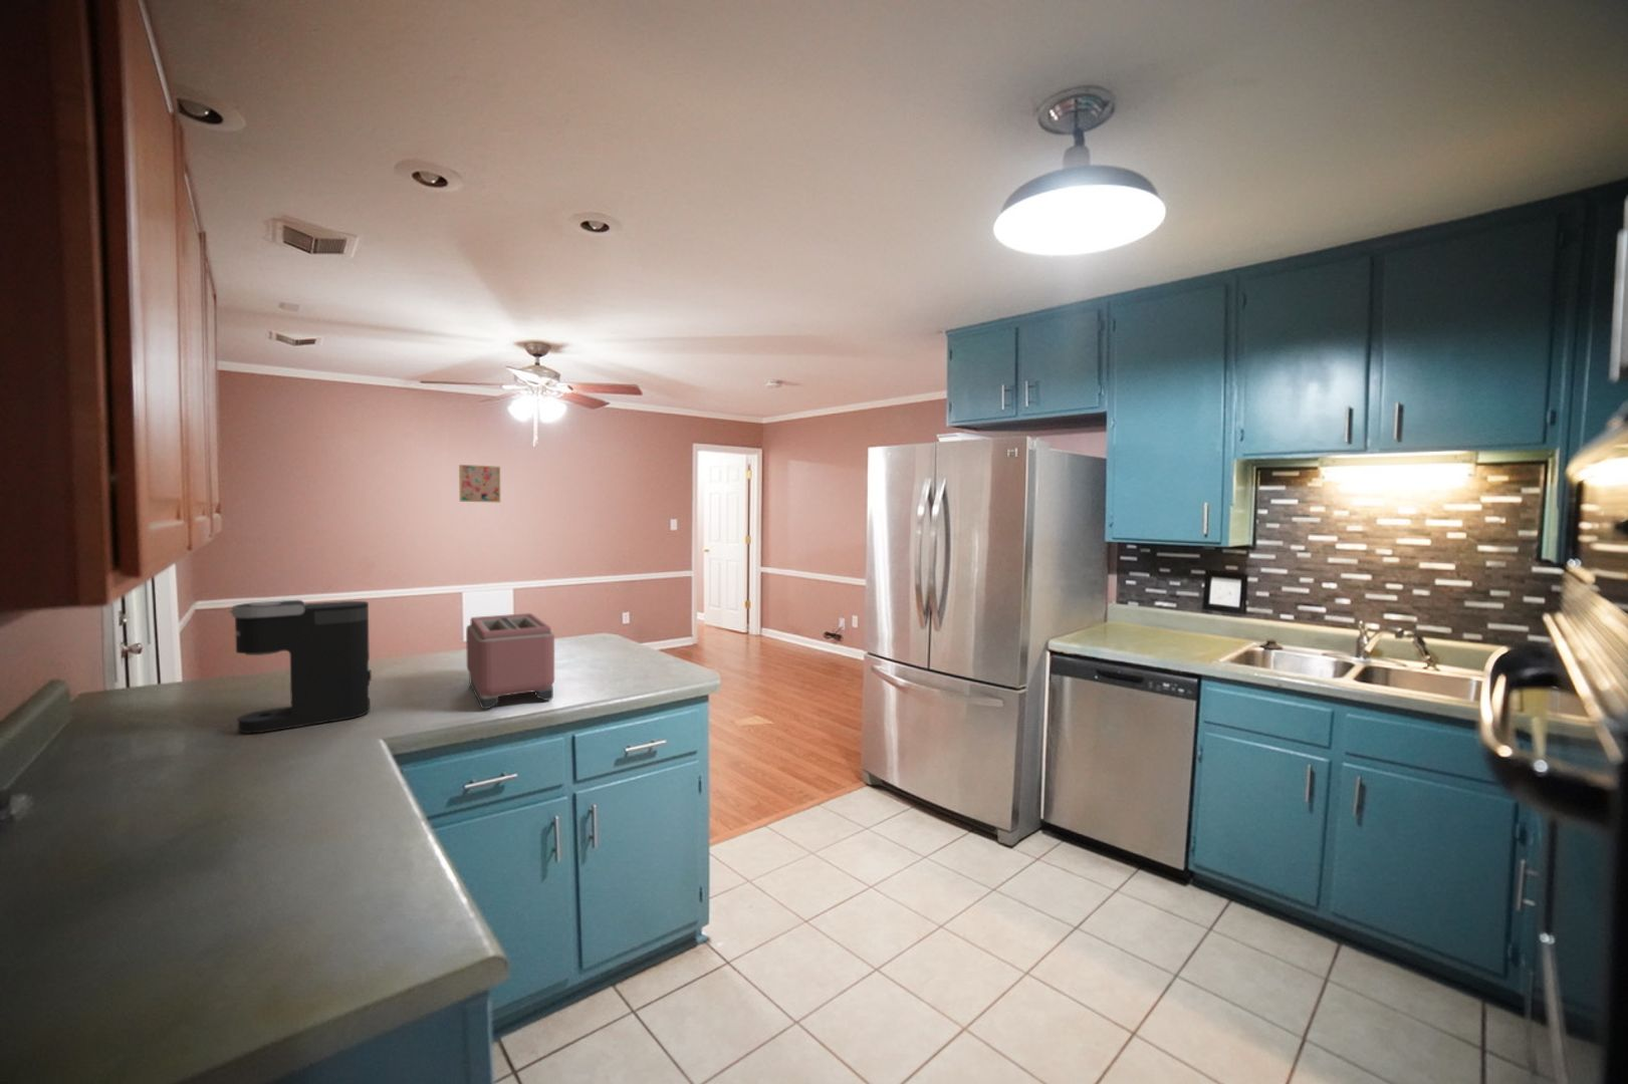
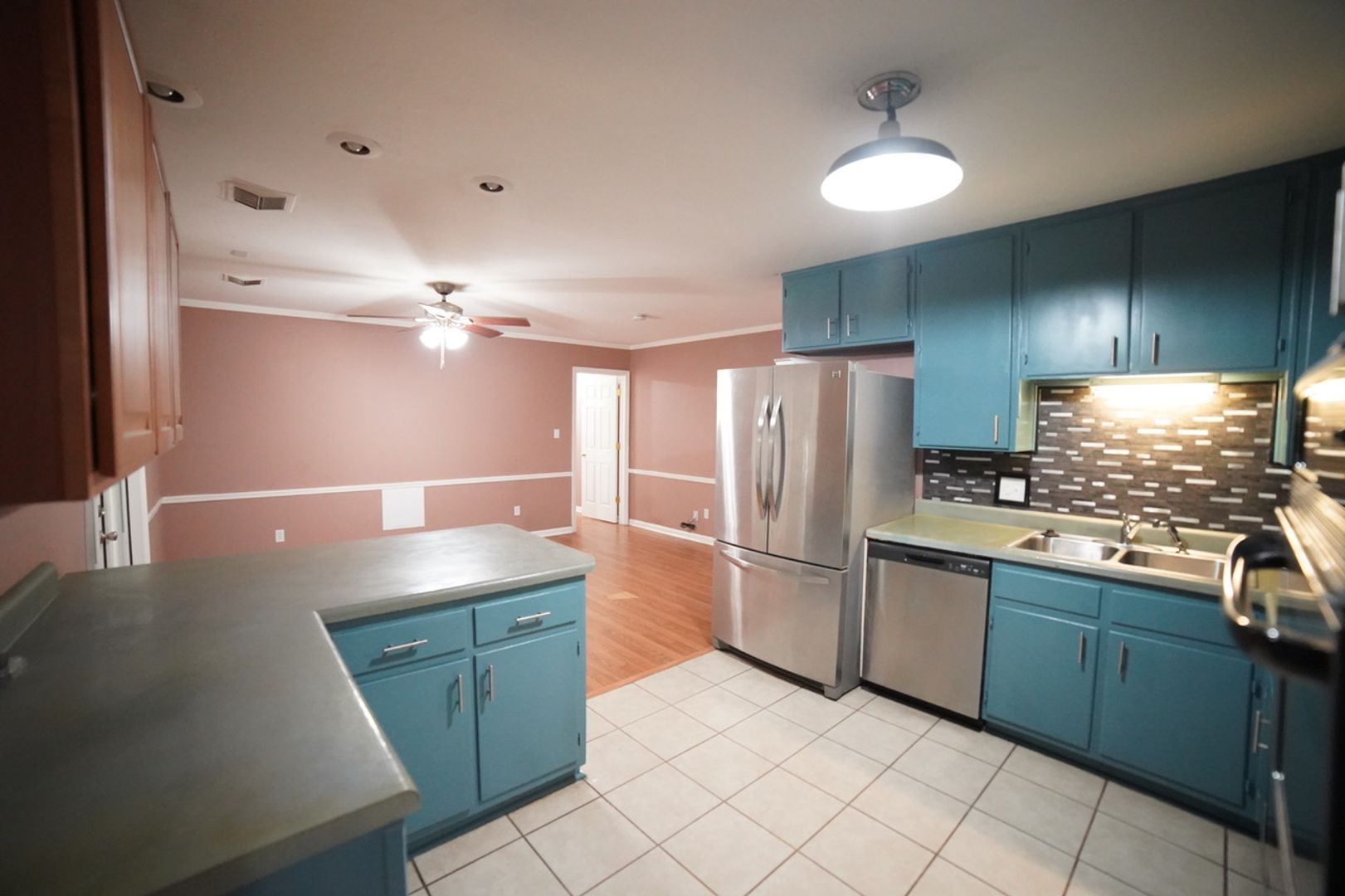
- toaster [465,612,556,710]
- wall art [458,463,501,503]
- coffee maker [229,599,373,733]
